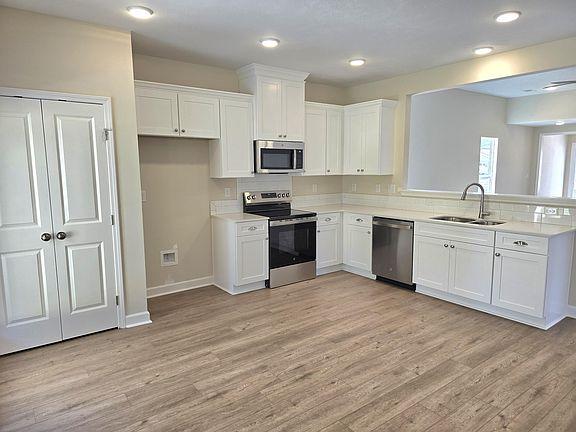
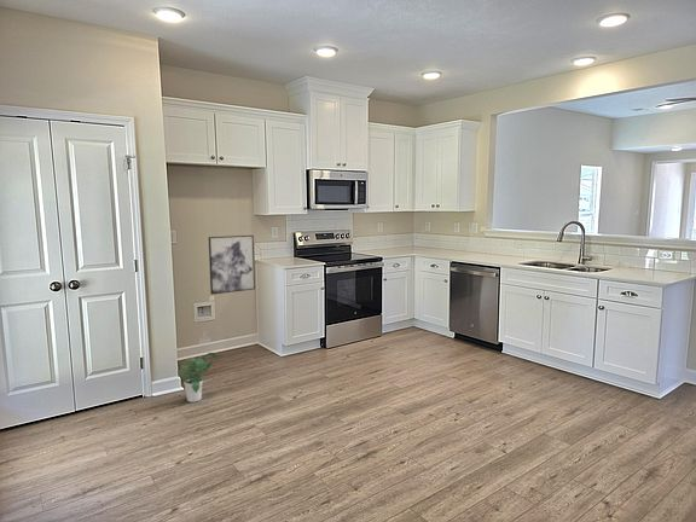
+ wall art [208,234,256,296]
+ potted plant [176,352,218,404]
